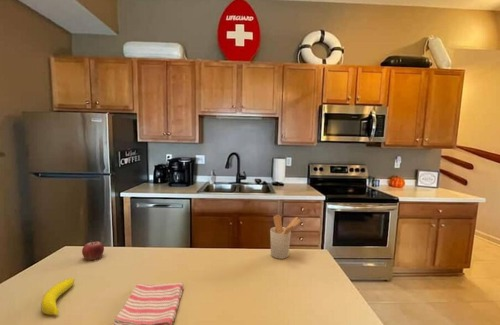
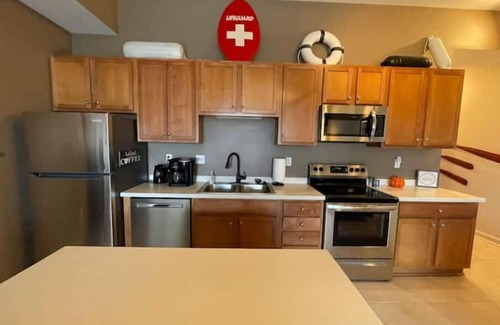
- banana [40,278,75,316]
- dish towel [112,282,185,325]
- fruit [81,240,105,261]
- utensil holder [269,214,301,260]
